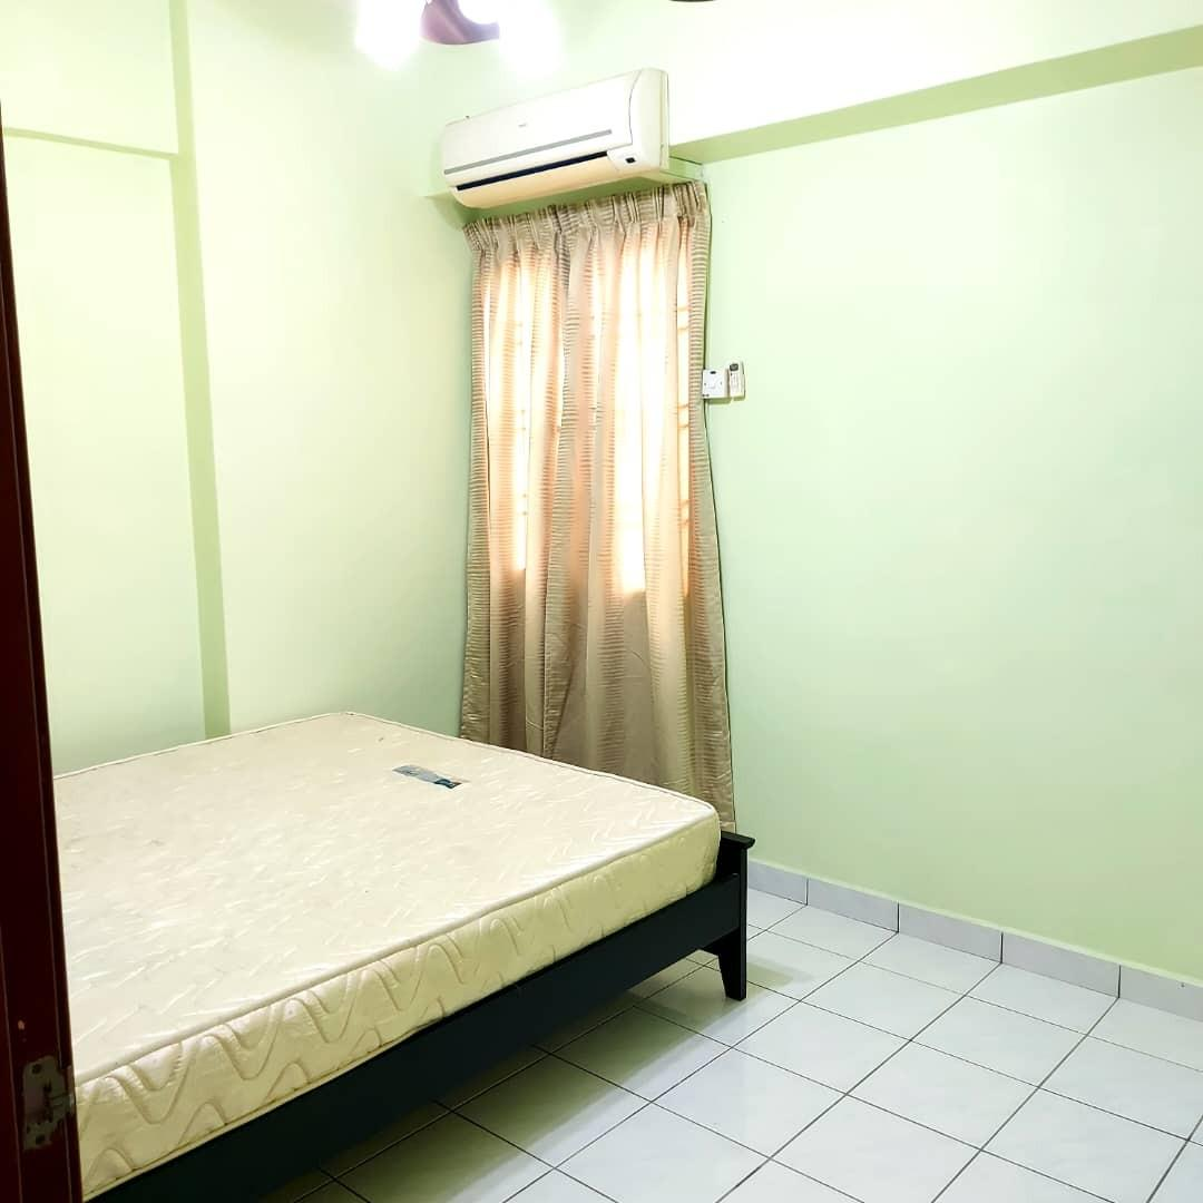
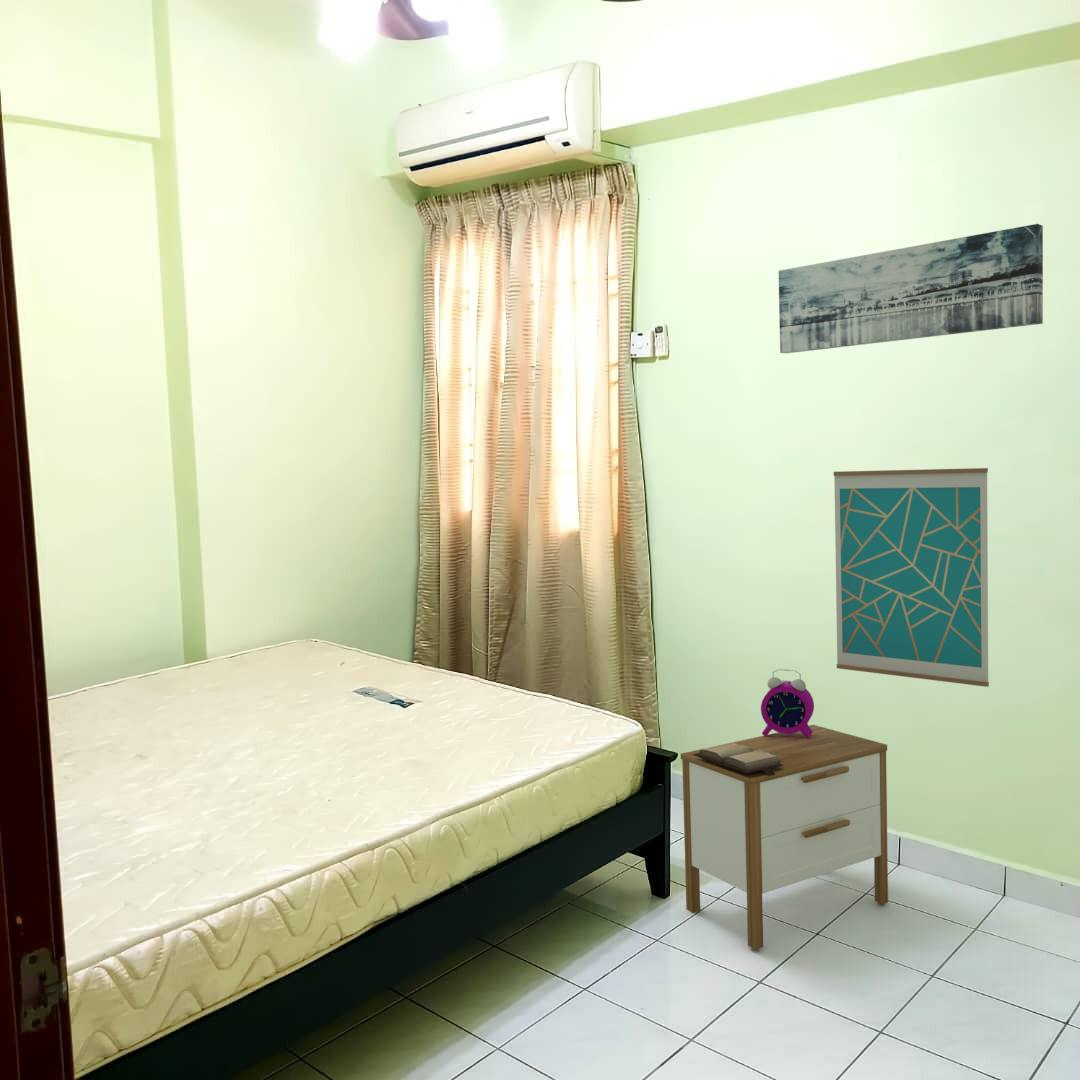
+ nightstand [680,724,889,950]
+ wall art [778,223,1044,354]
+ hardback book [693,742,783,776]
+ wall art [833,467,990,688]
+ alarm clock [760,668,815,739]
